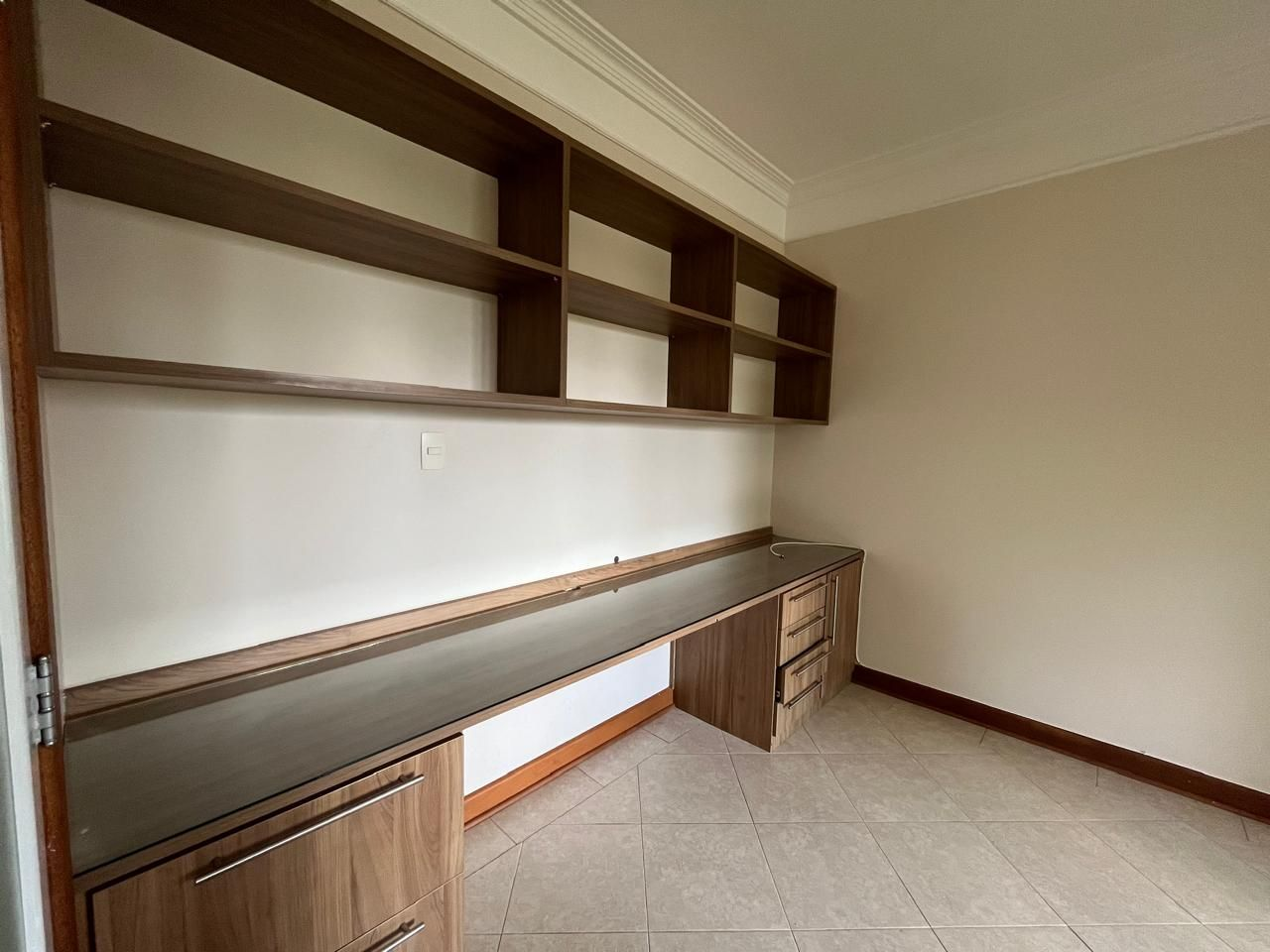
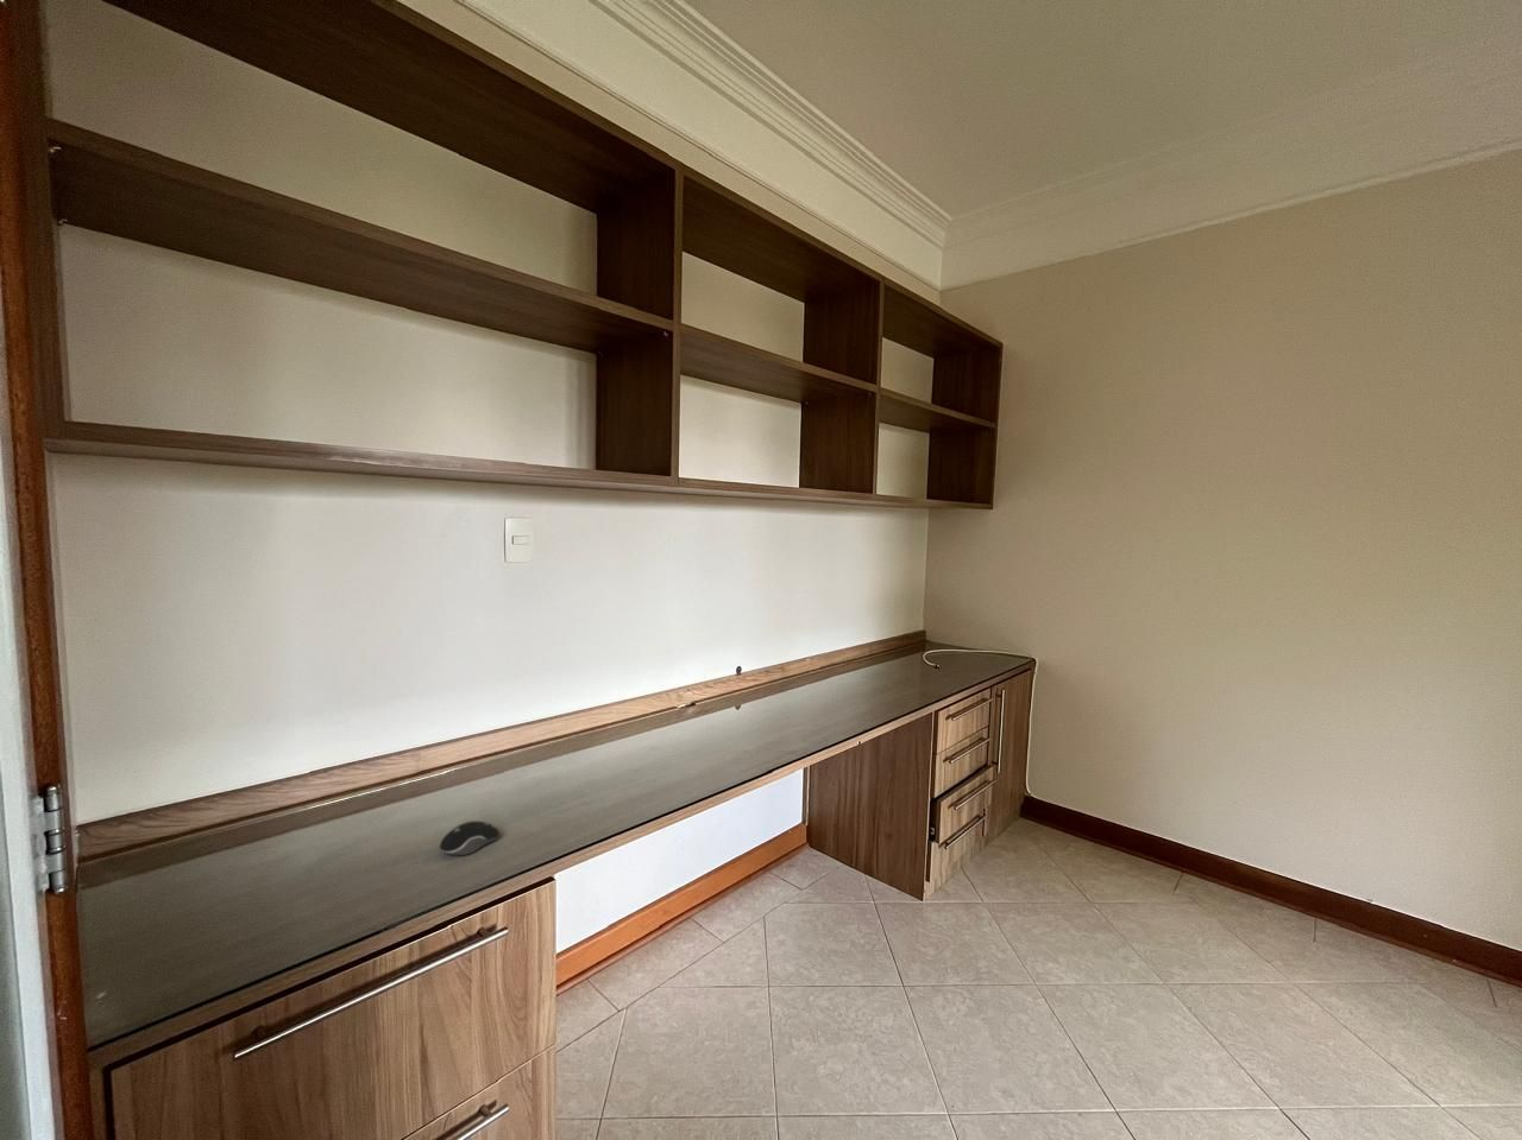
+ computer mouse [439,819,501,856]
